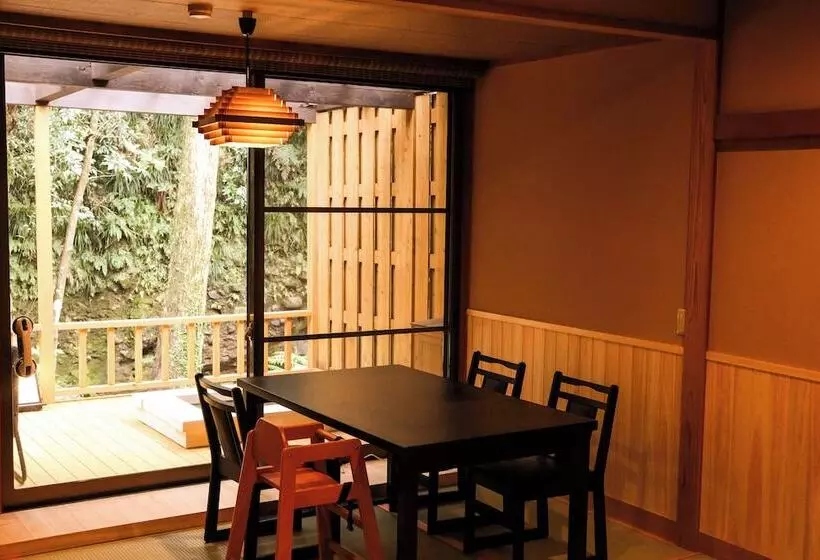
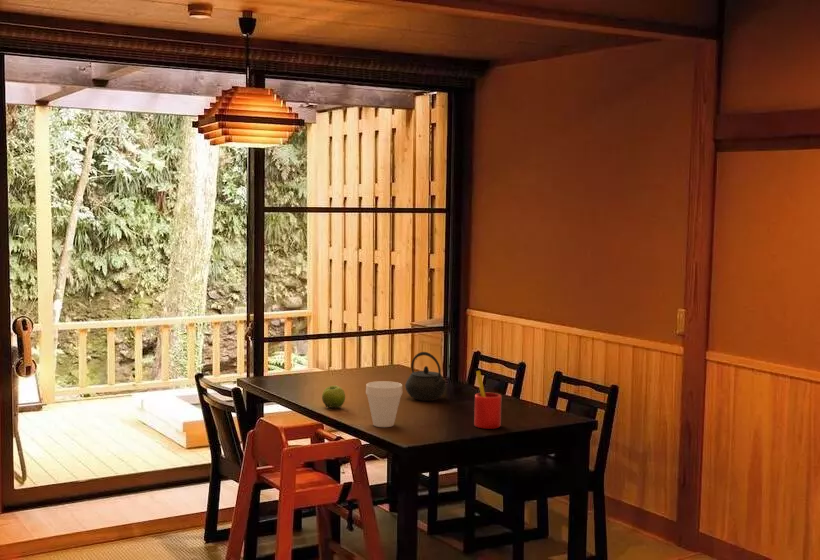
+ fruit [321,384,346,409]
+ straw [473,370,503,430]
+ cup [365,380,403,428]
+ kettle [404,351,447,402]
